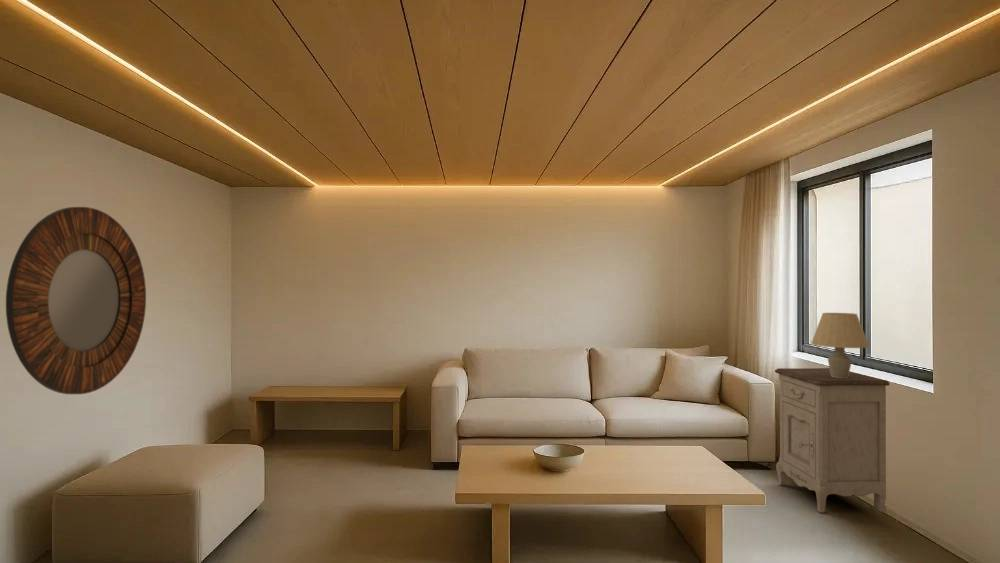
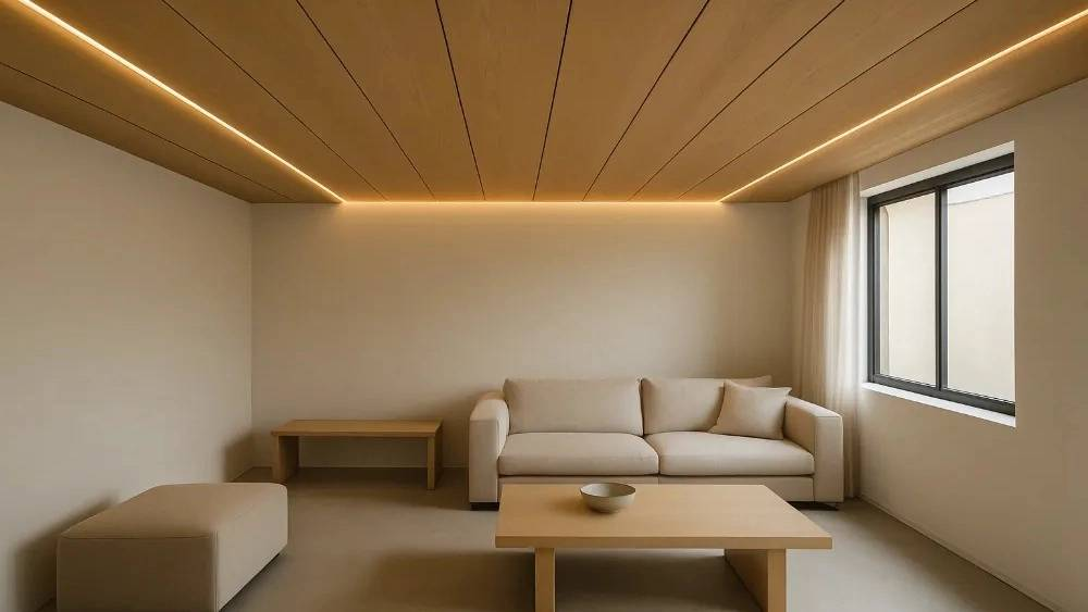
- table lamp [810,312,870,378]
- nightstand [774,367,890,514]
- home mirror [5,206,147,395]
